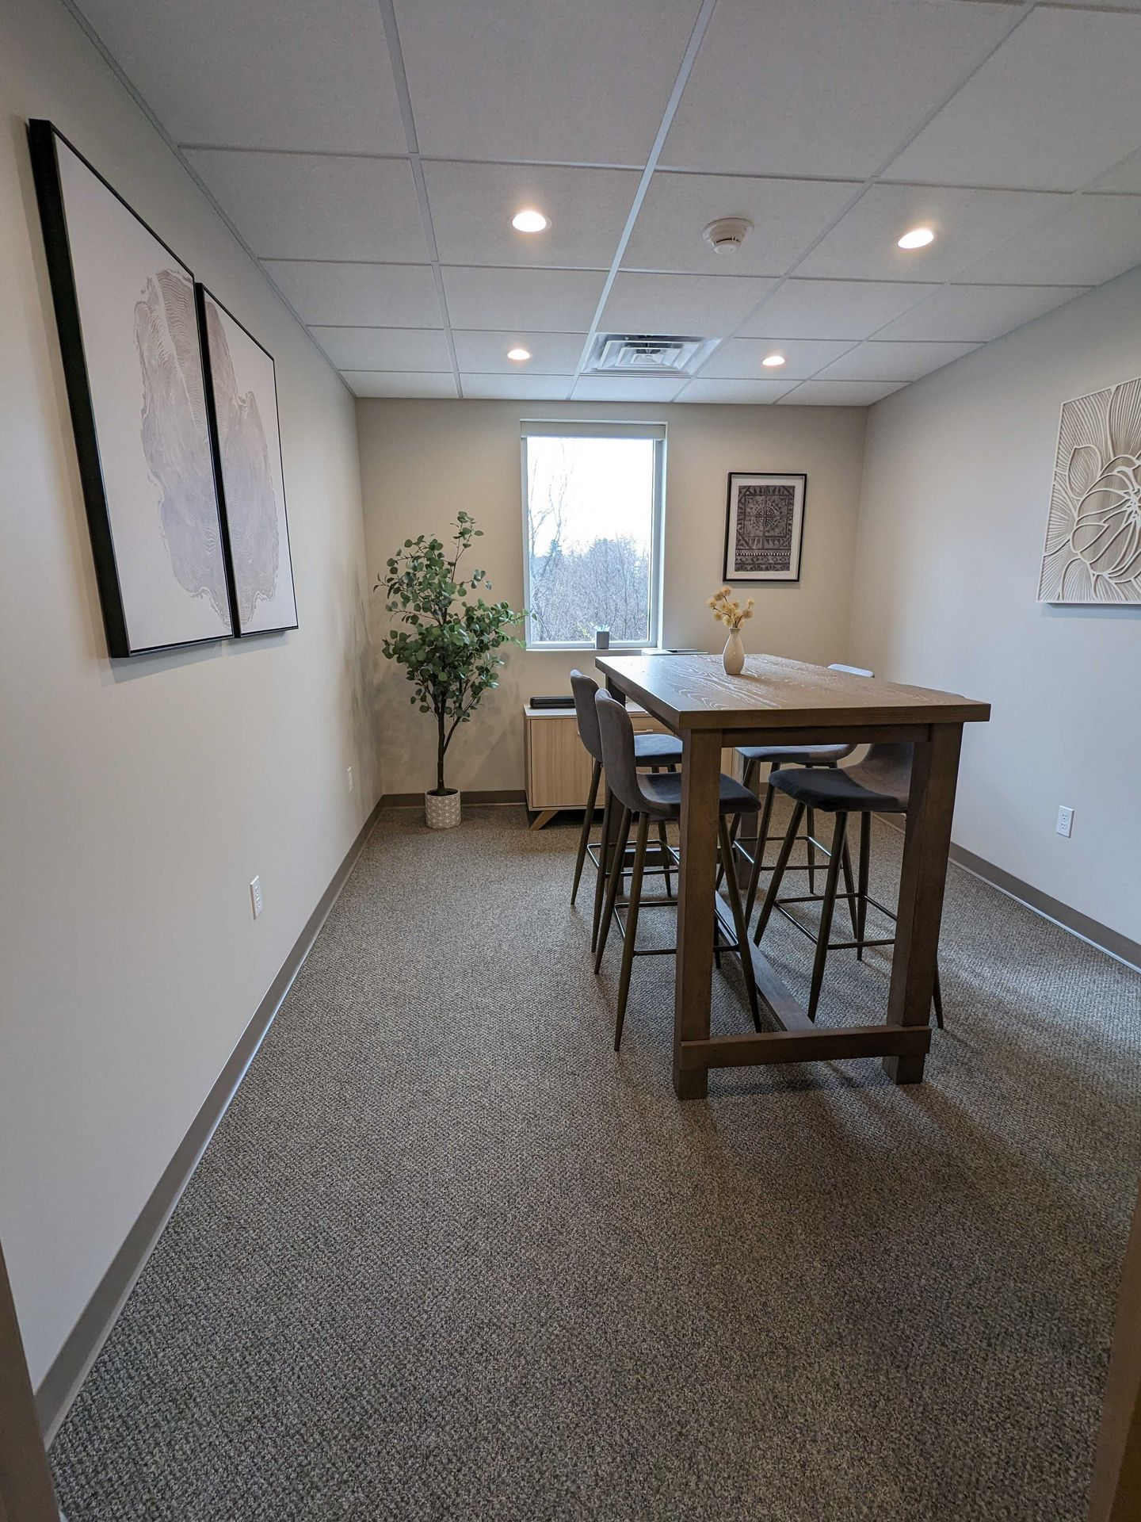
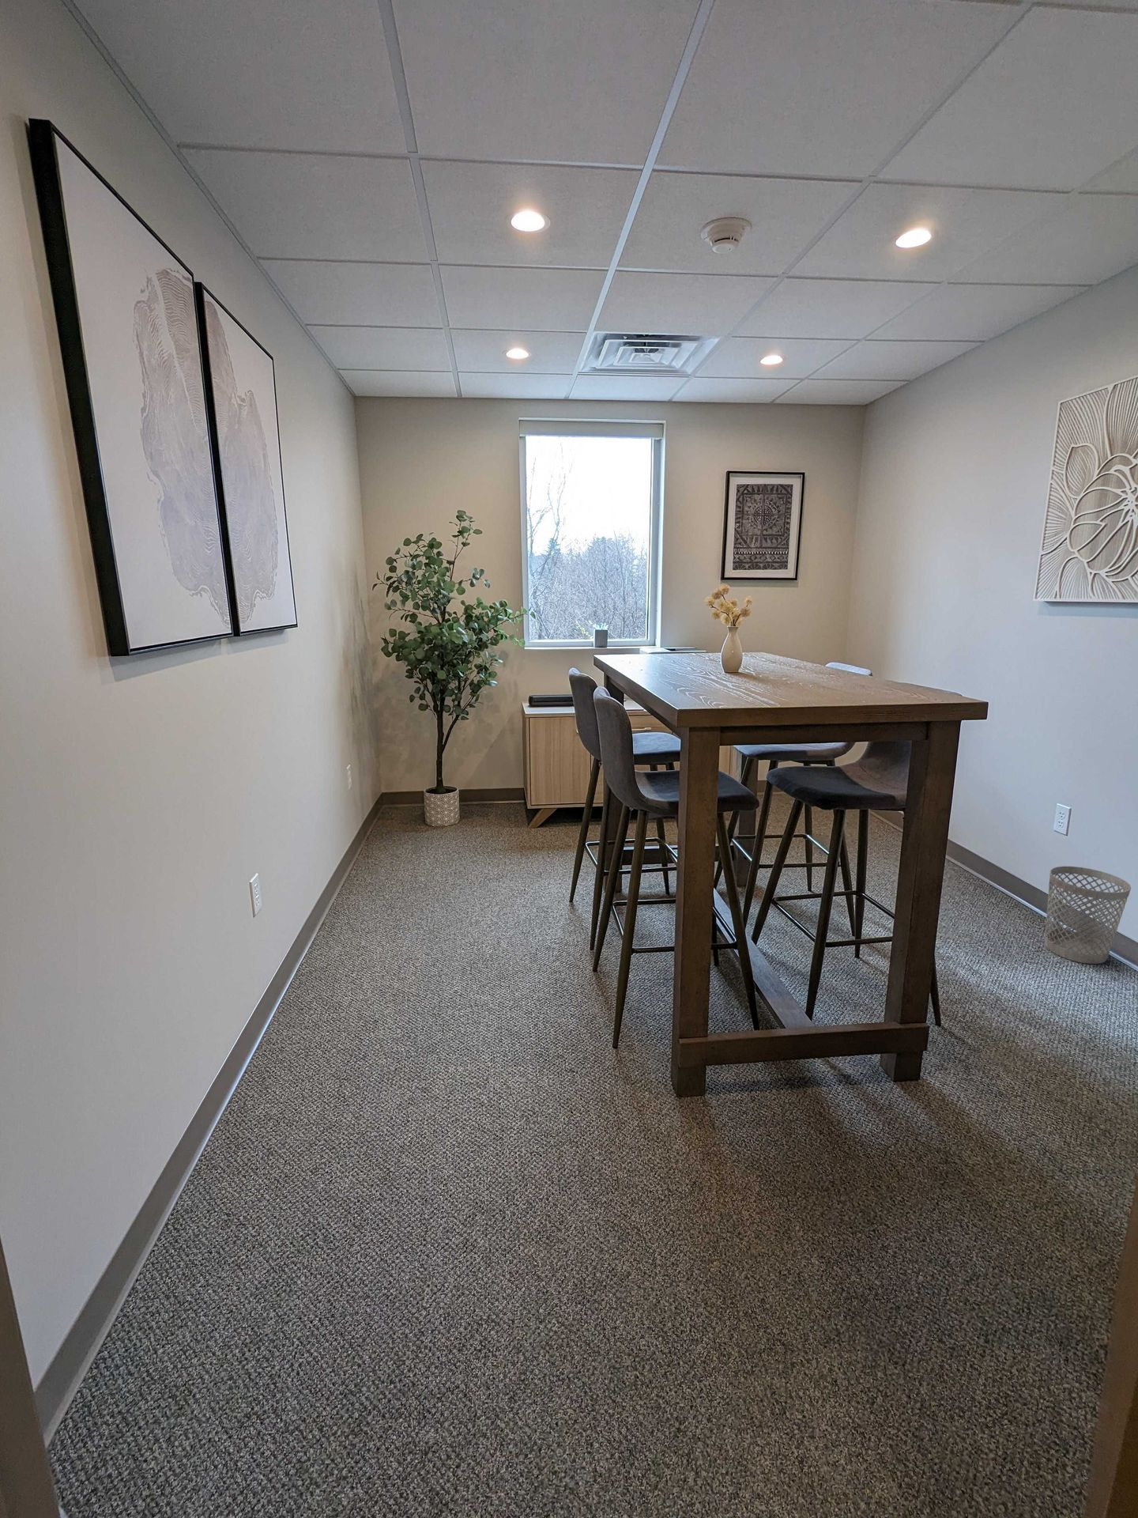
+ wastebasket [1044,865,1132,965]
